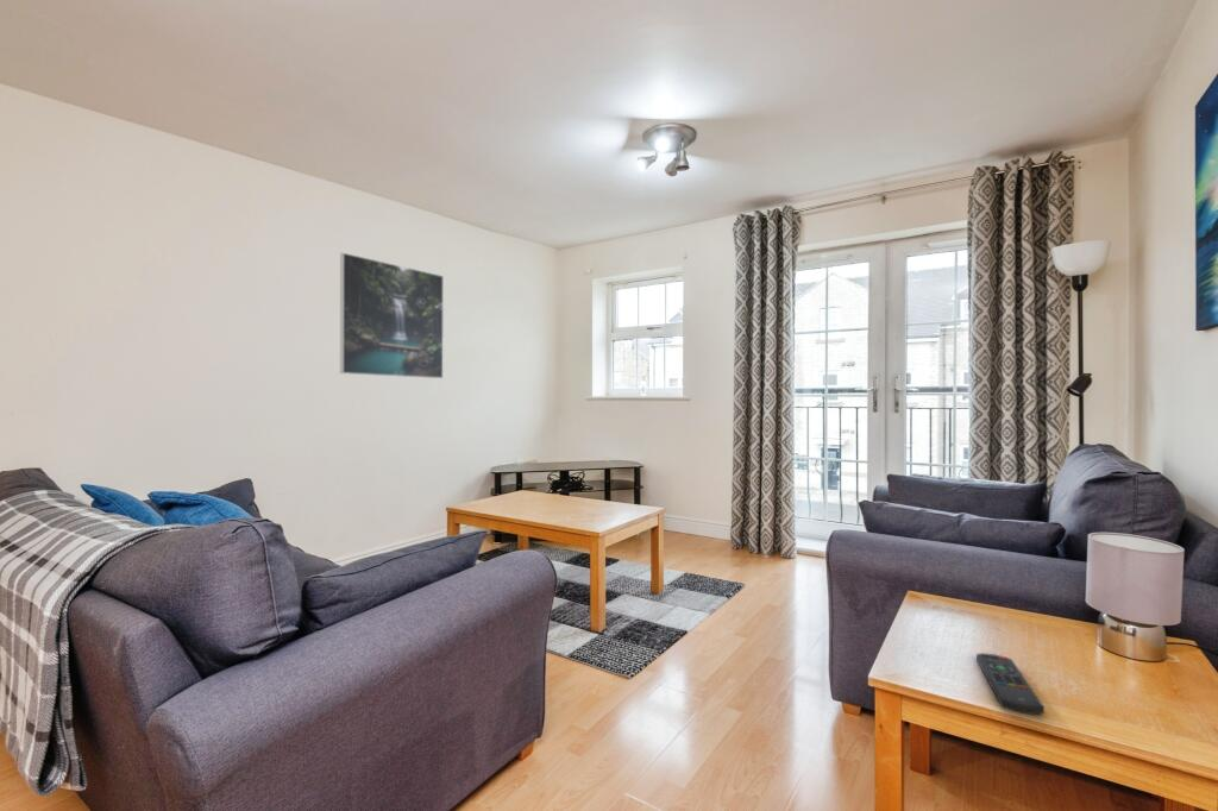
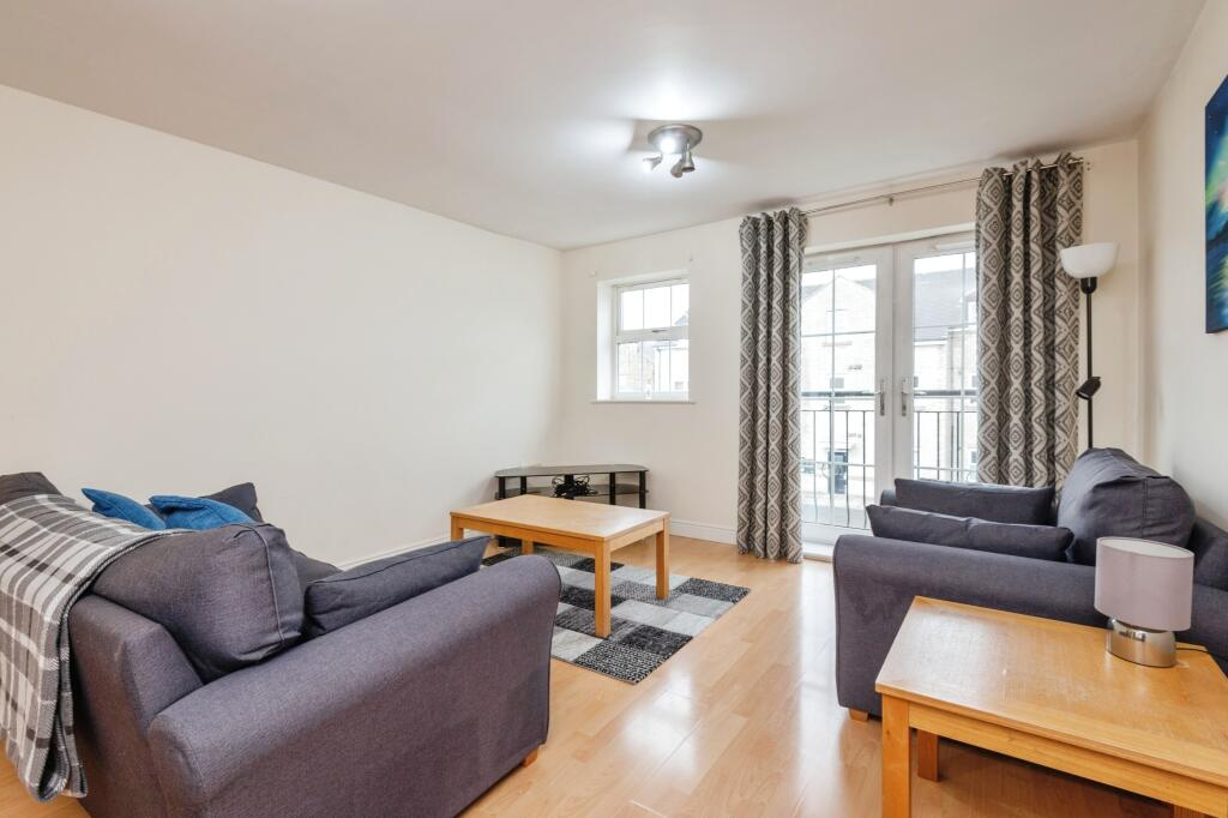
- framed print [339,251,445,379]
- remote control [975,652,1046,716]
